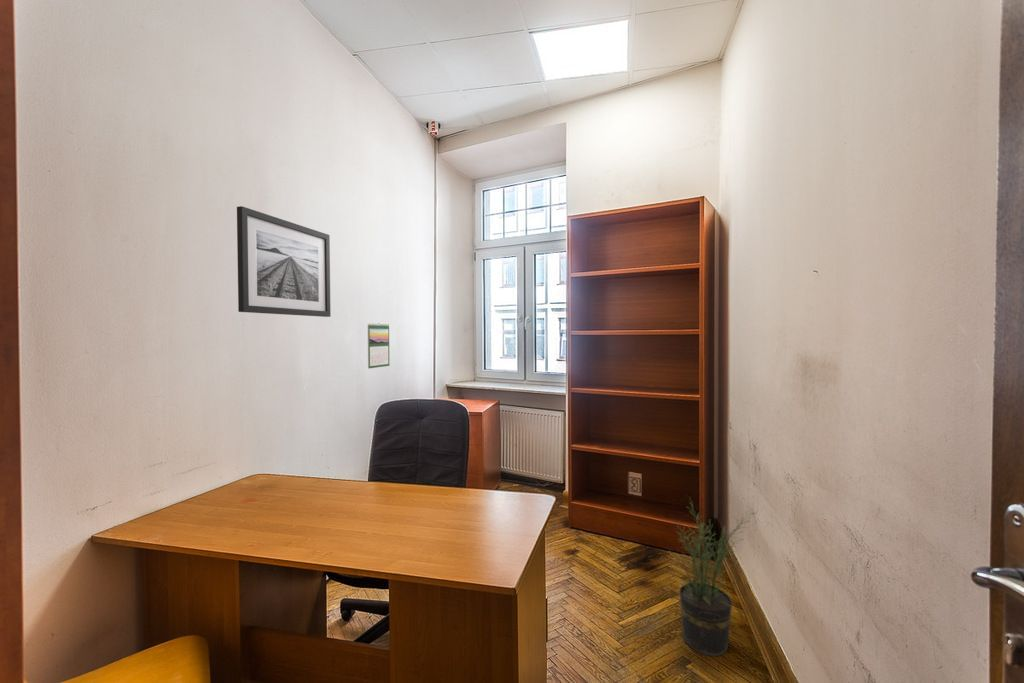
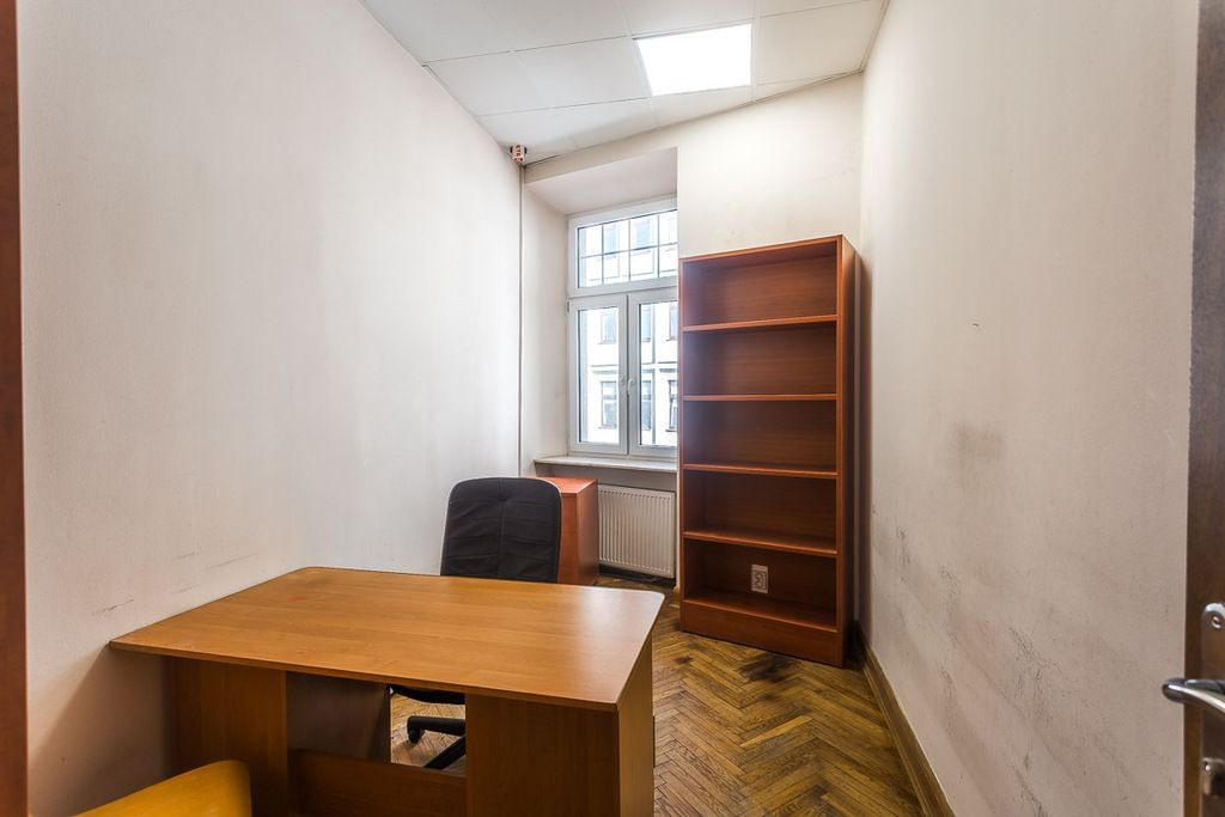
- wall art [236,205,332,318]
- potted plant [667,495,756,657]
- calendar [367,322,390,369]
